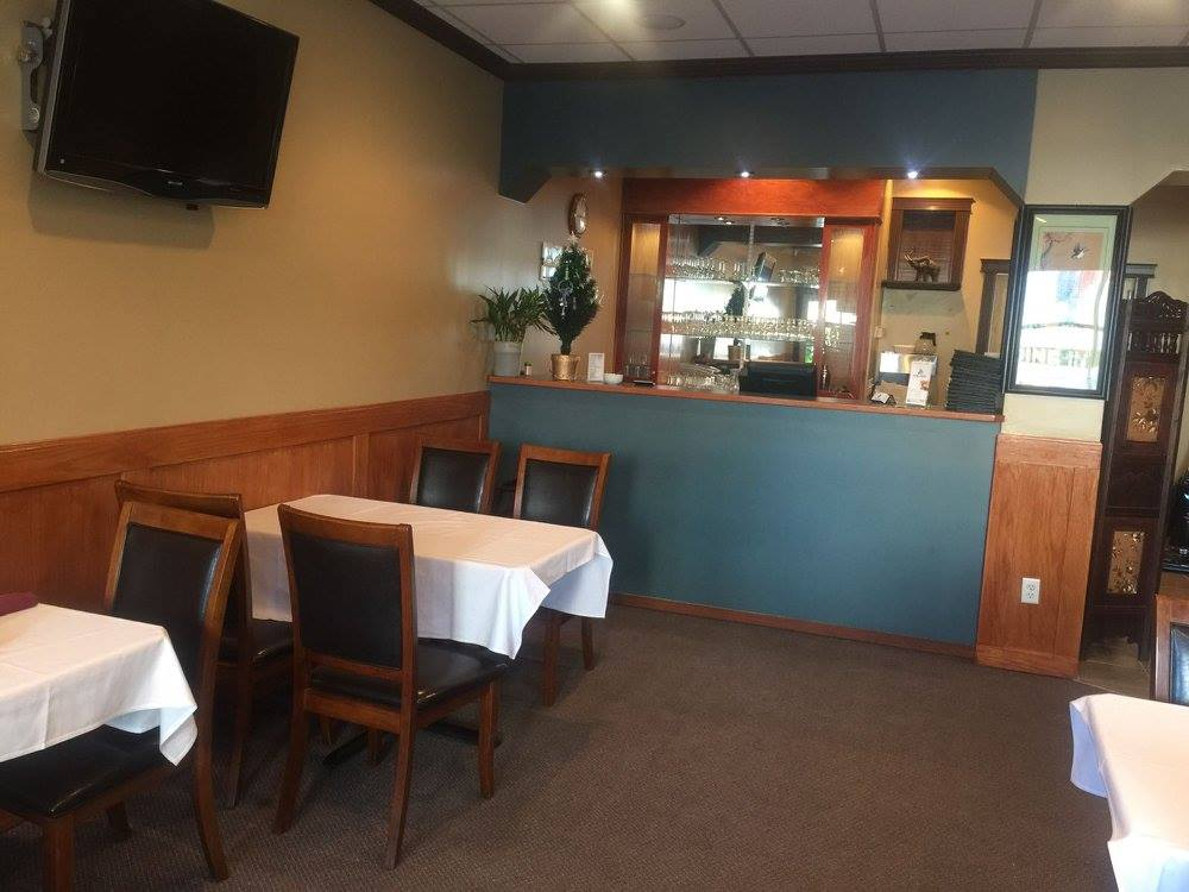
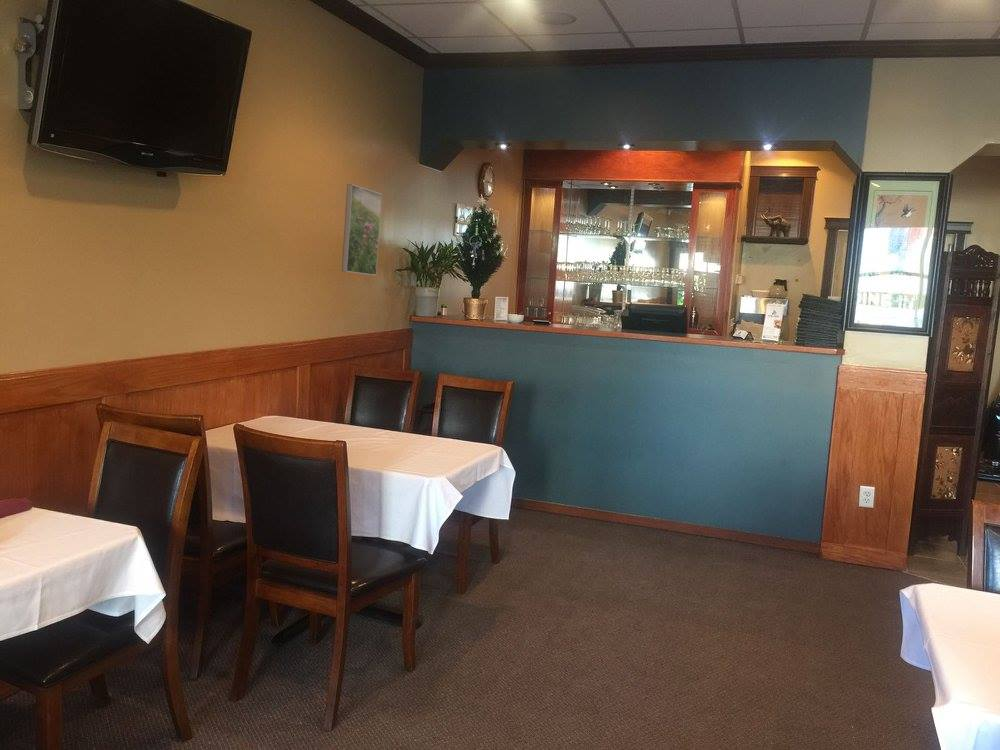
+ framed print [341,183,383,276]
